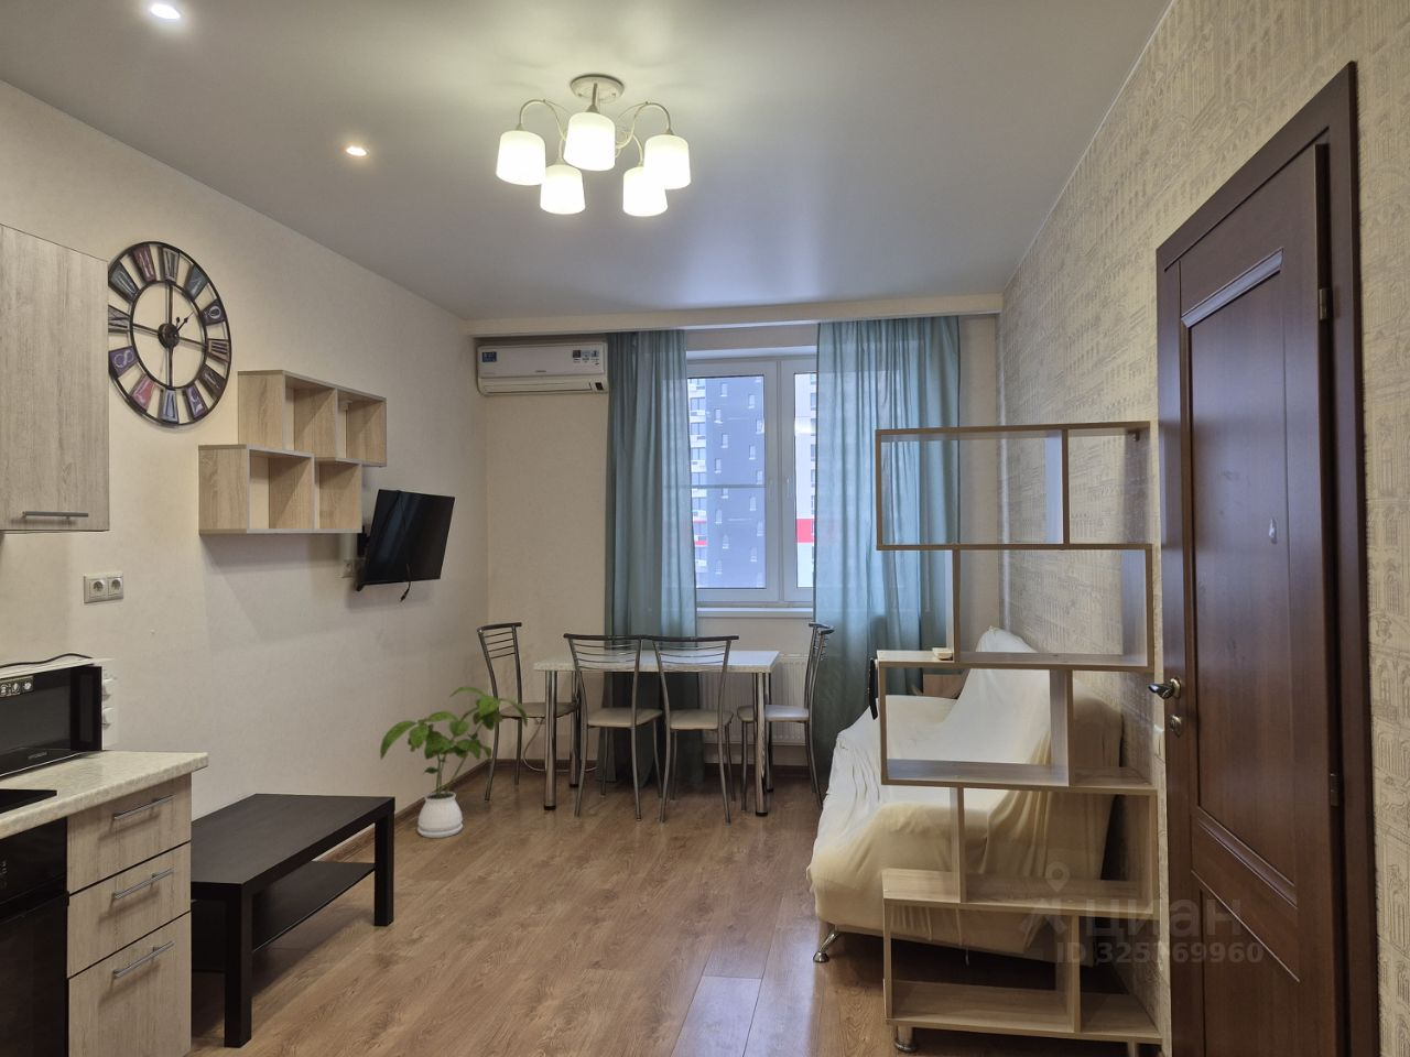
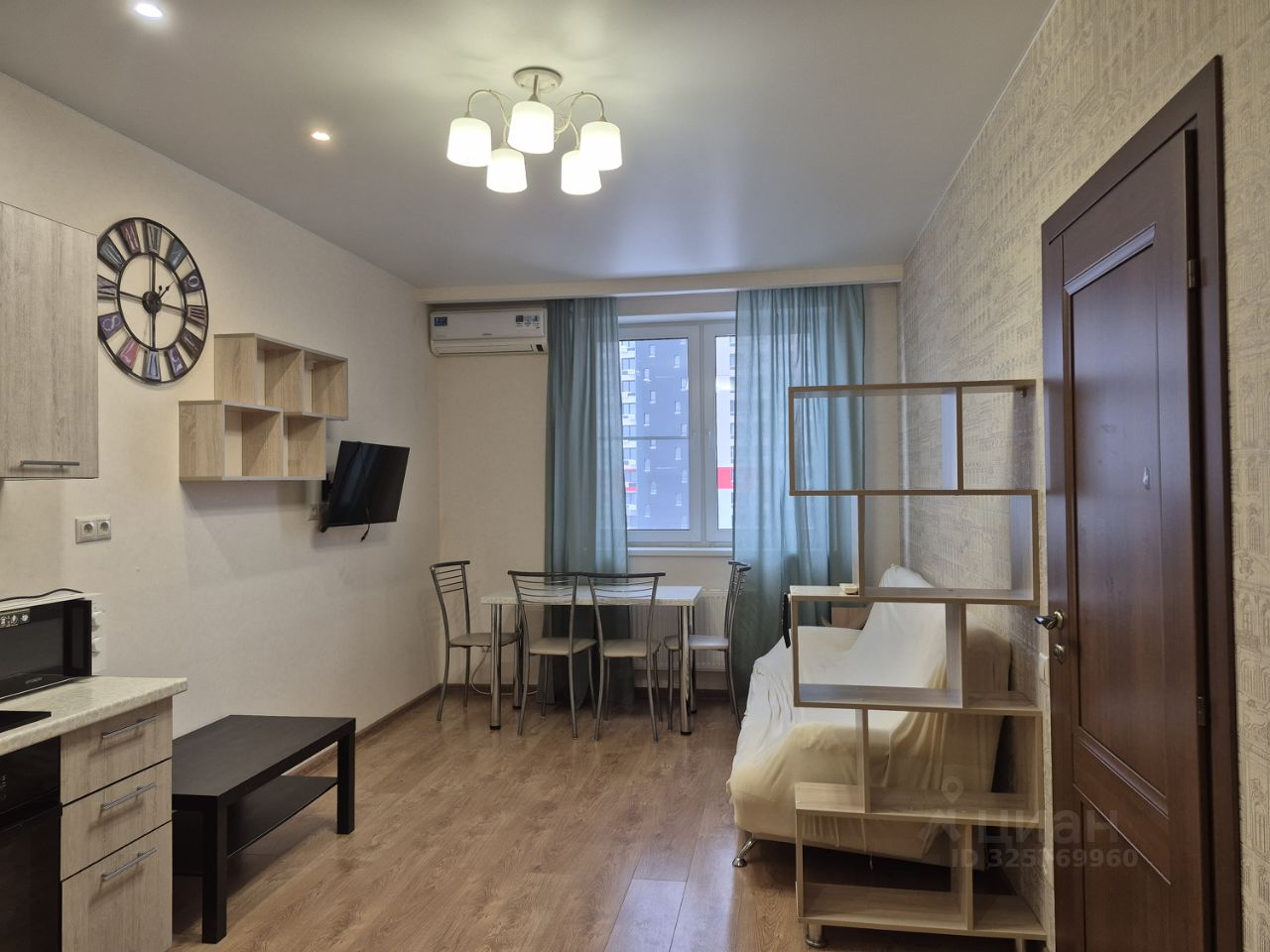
- house plant [379,685,528,839]
